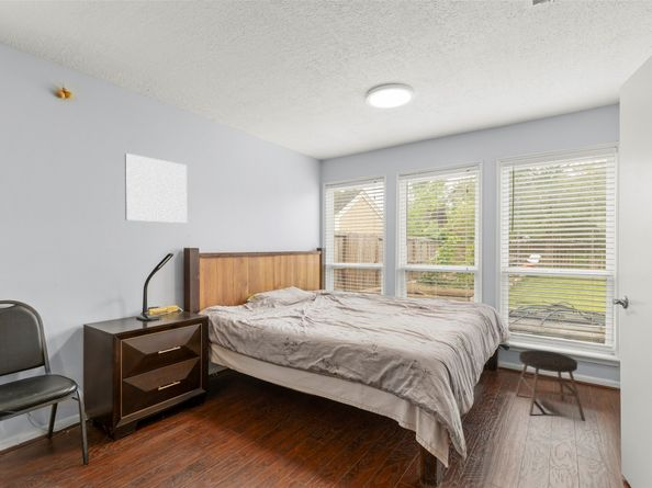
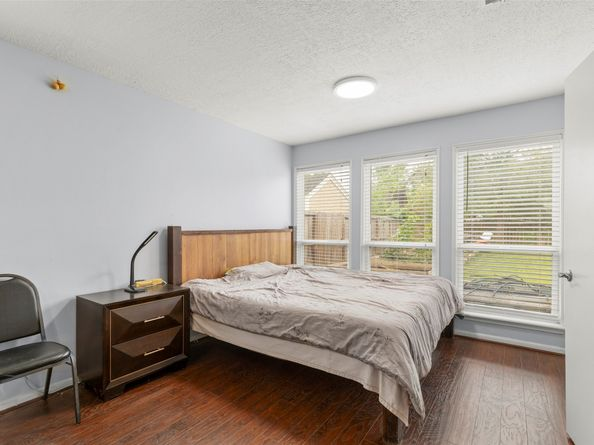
- stool [515,350,586,421]
- wall art [124,152,188,224]
